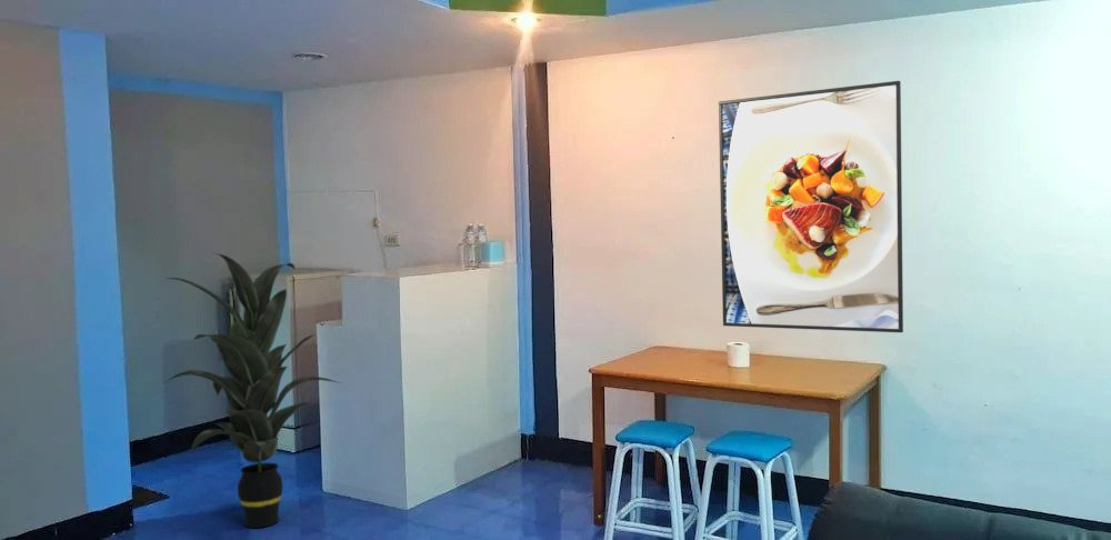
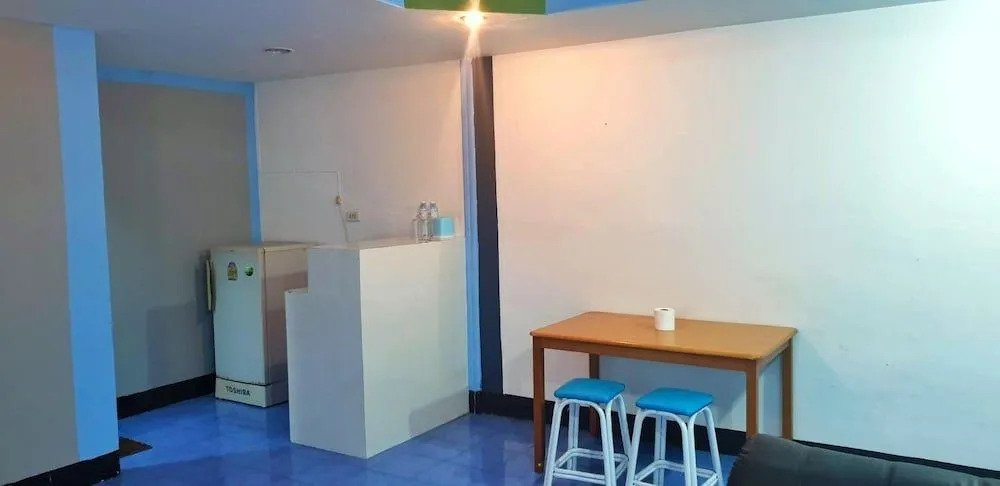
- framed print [718,80,904,333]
- indoor plant [162,251,342,529]
